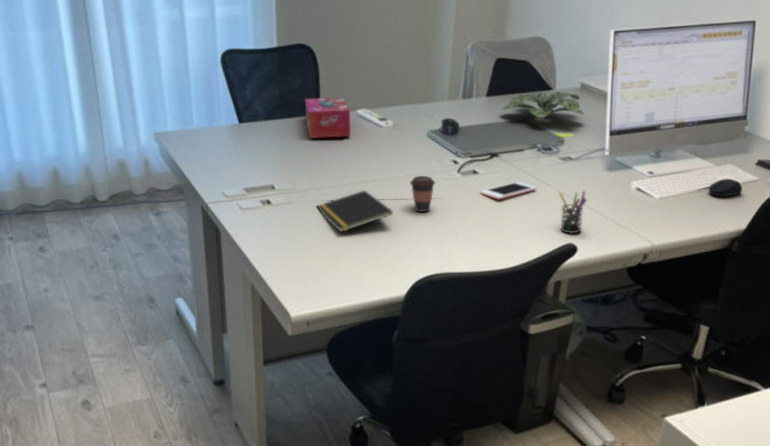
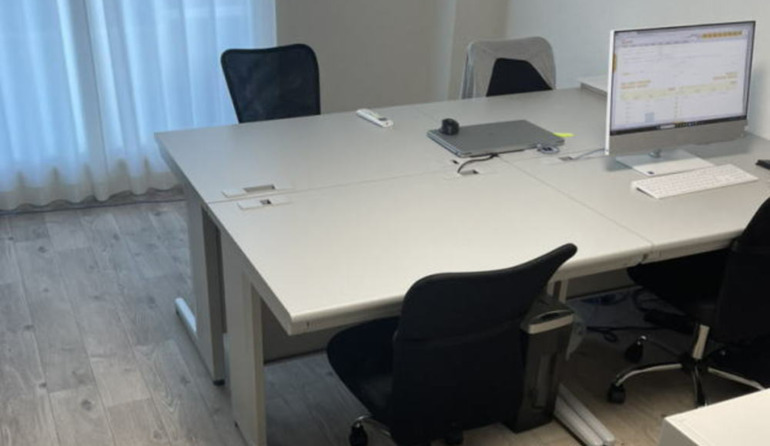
- notepad [315,189,394,233]
- computer mouse [707,178,743,197]
- plant [500,90,586,121]
- tissue box [304,97,351,139]
- coffee cup [409,175,436,213]
- pen holder [558,190,588,234]
- cell phone [479,181,537,200]
